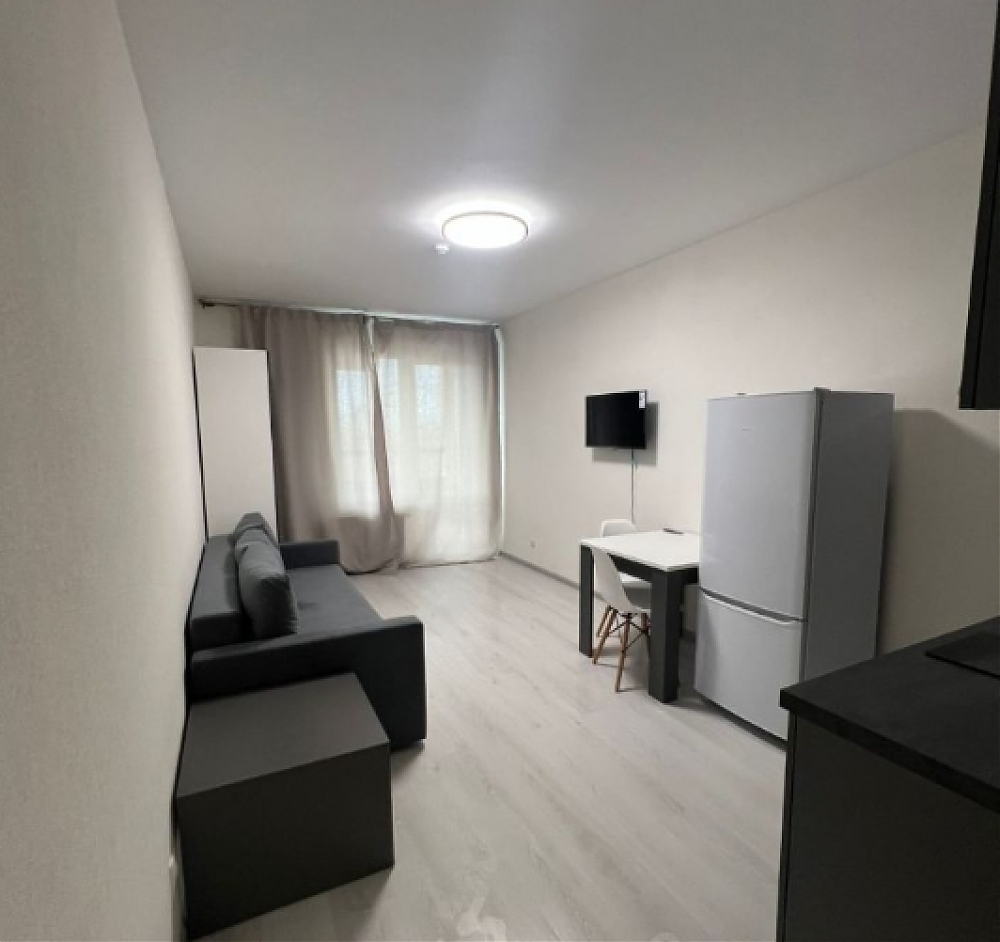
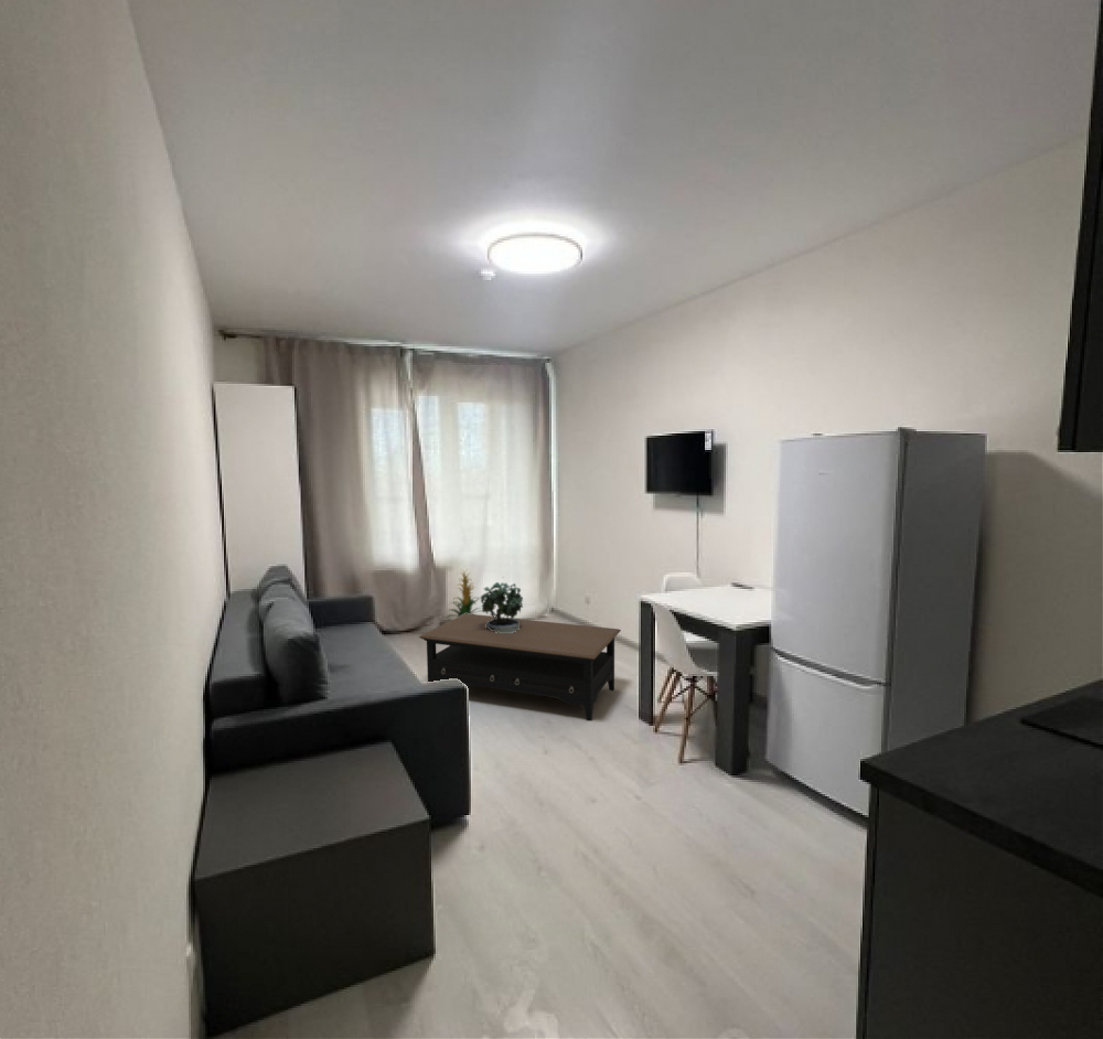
+ indoor plant [445,569,482,622]
+ coffee table [418,613,622,722]
+ potted plant [480,576,524,633]
